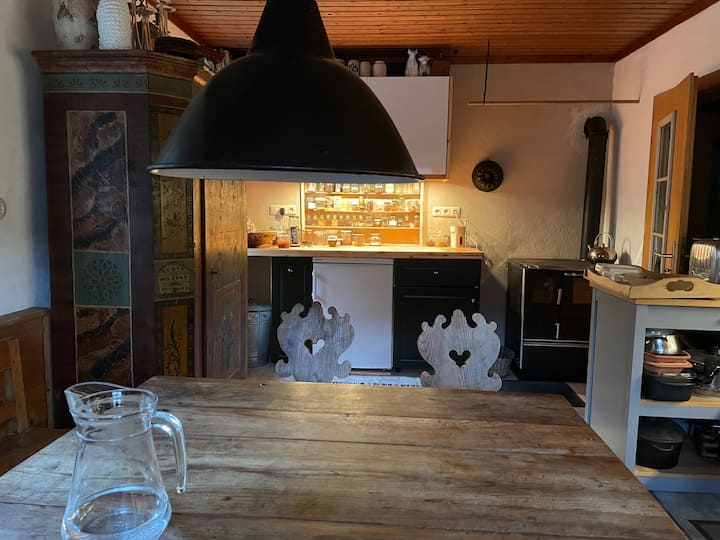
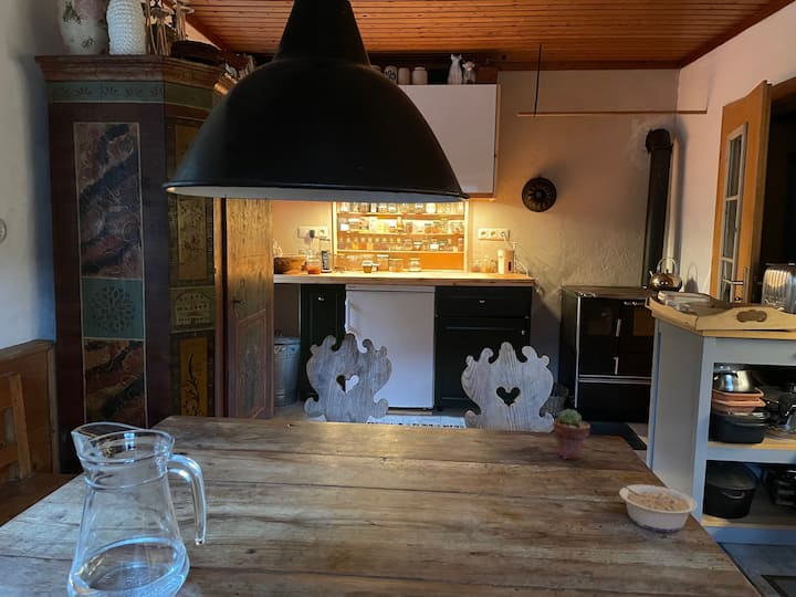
+ potted succulent [552,408,591,461]
+ legume [609,476,699,533]
